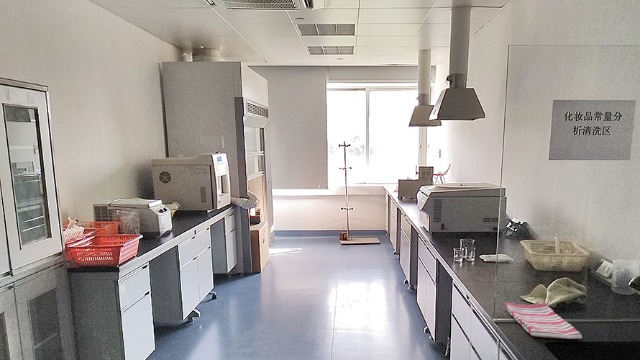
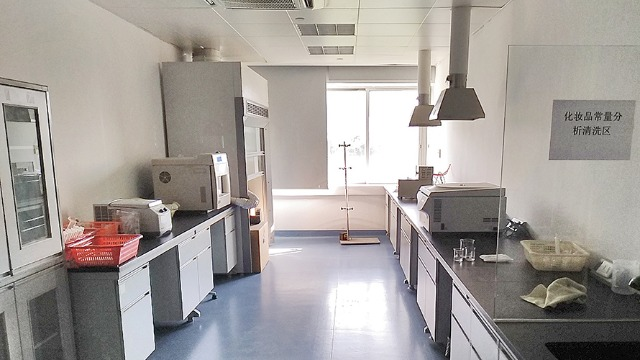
- dish towel [504,302,583,340]
